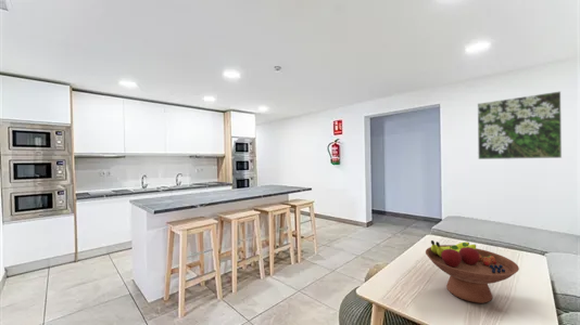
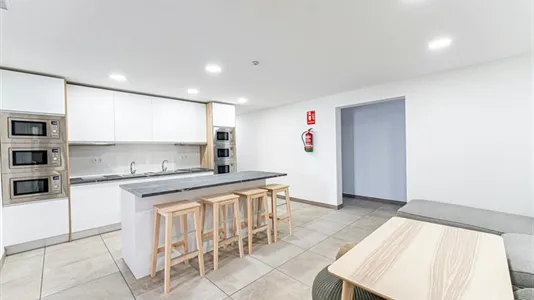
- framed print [477,90,563,160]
- fruit bowl [425,239,520,304]
